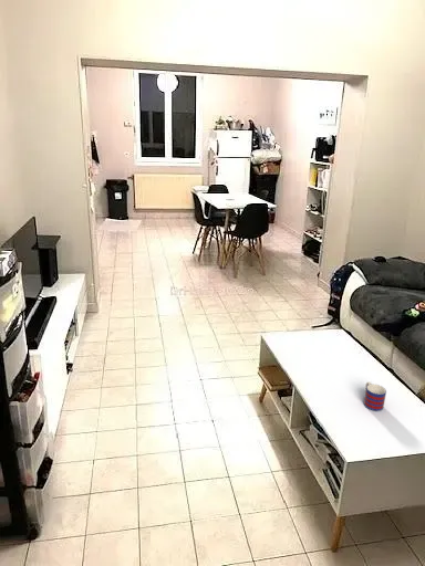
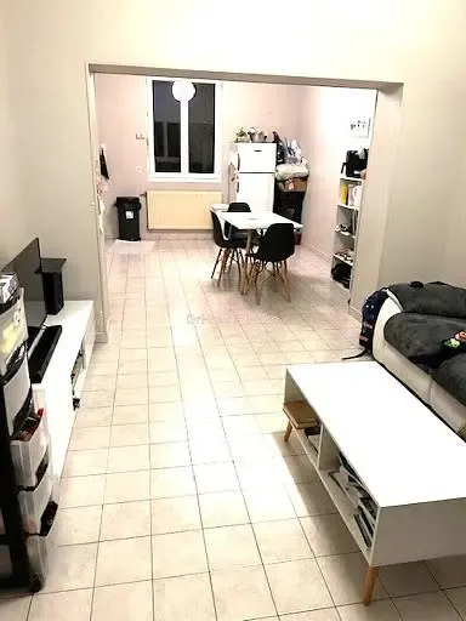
- mug [363,381,387,412]
